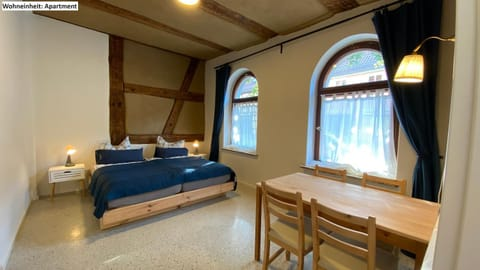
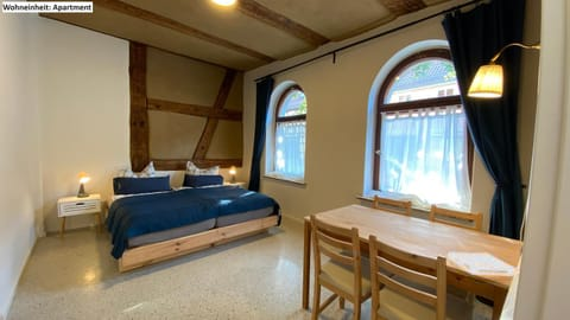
+ pallet [446,251,518,277]
